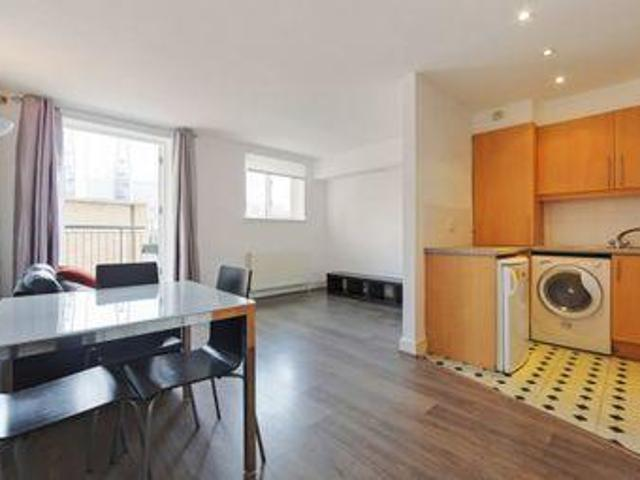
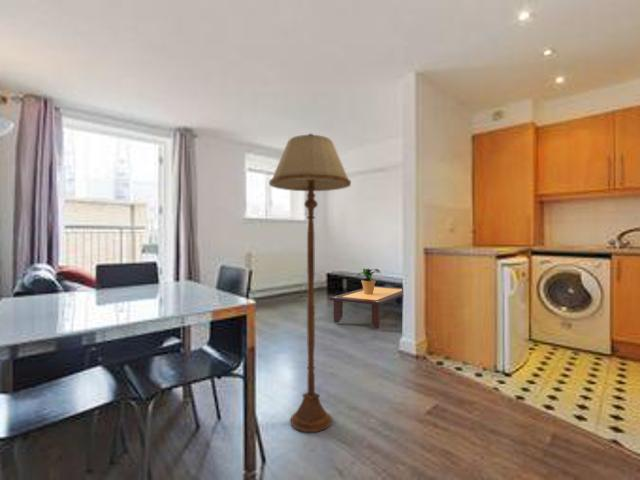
+ coffee table [329,285,403,330]
+ floor lamp [268,133,352,433]
+ potted plant [356,268,382,294]
